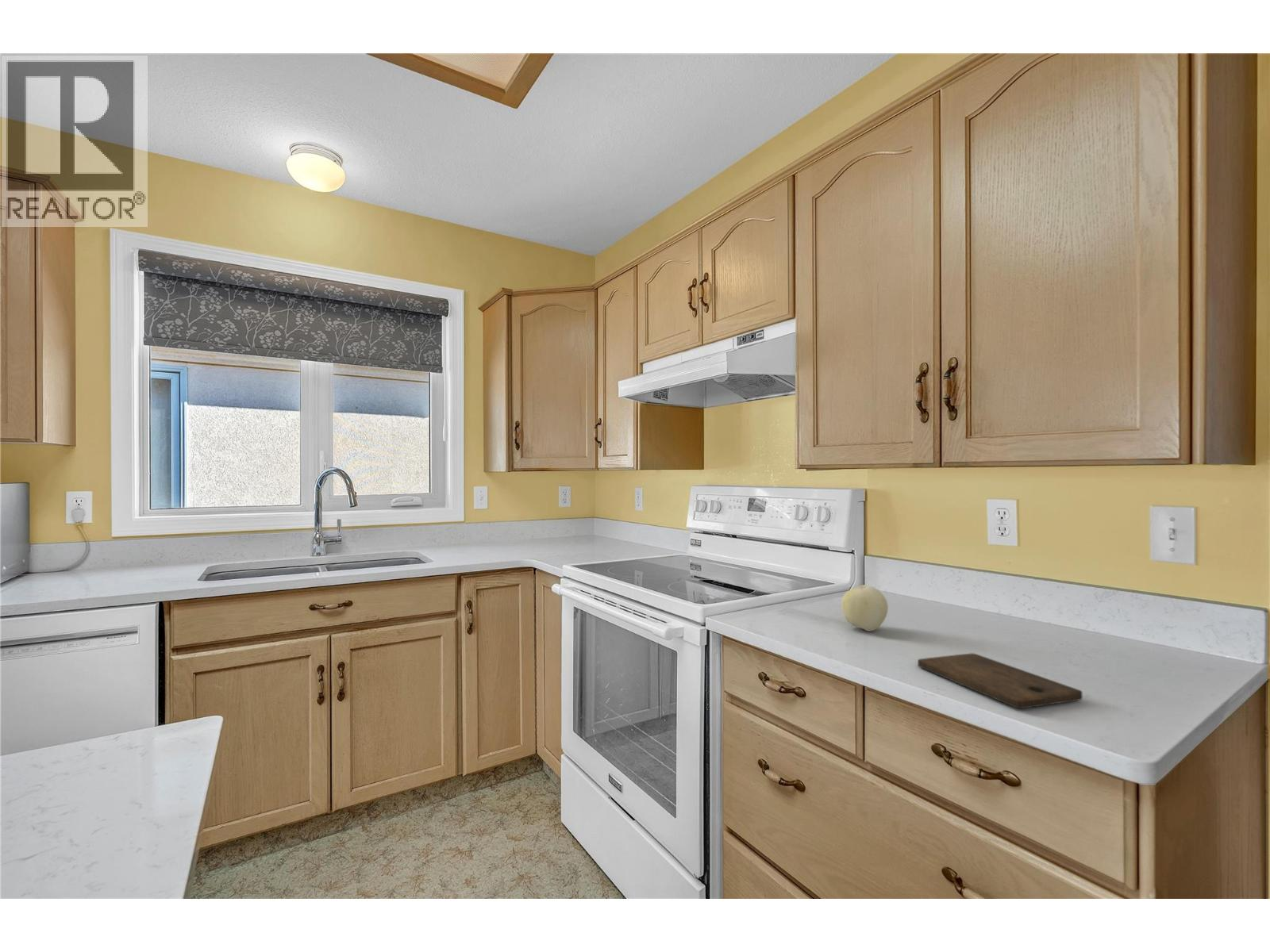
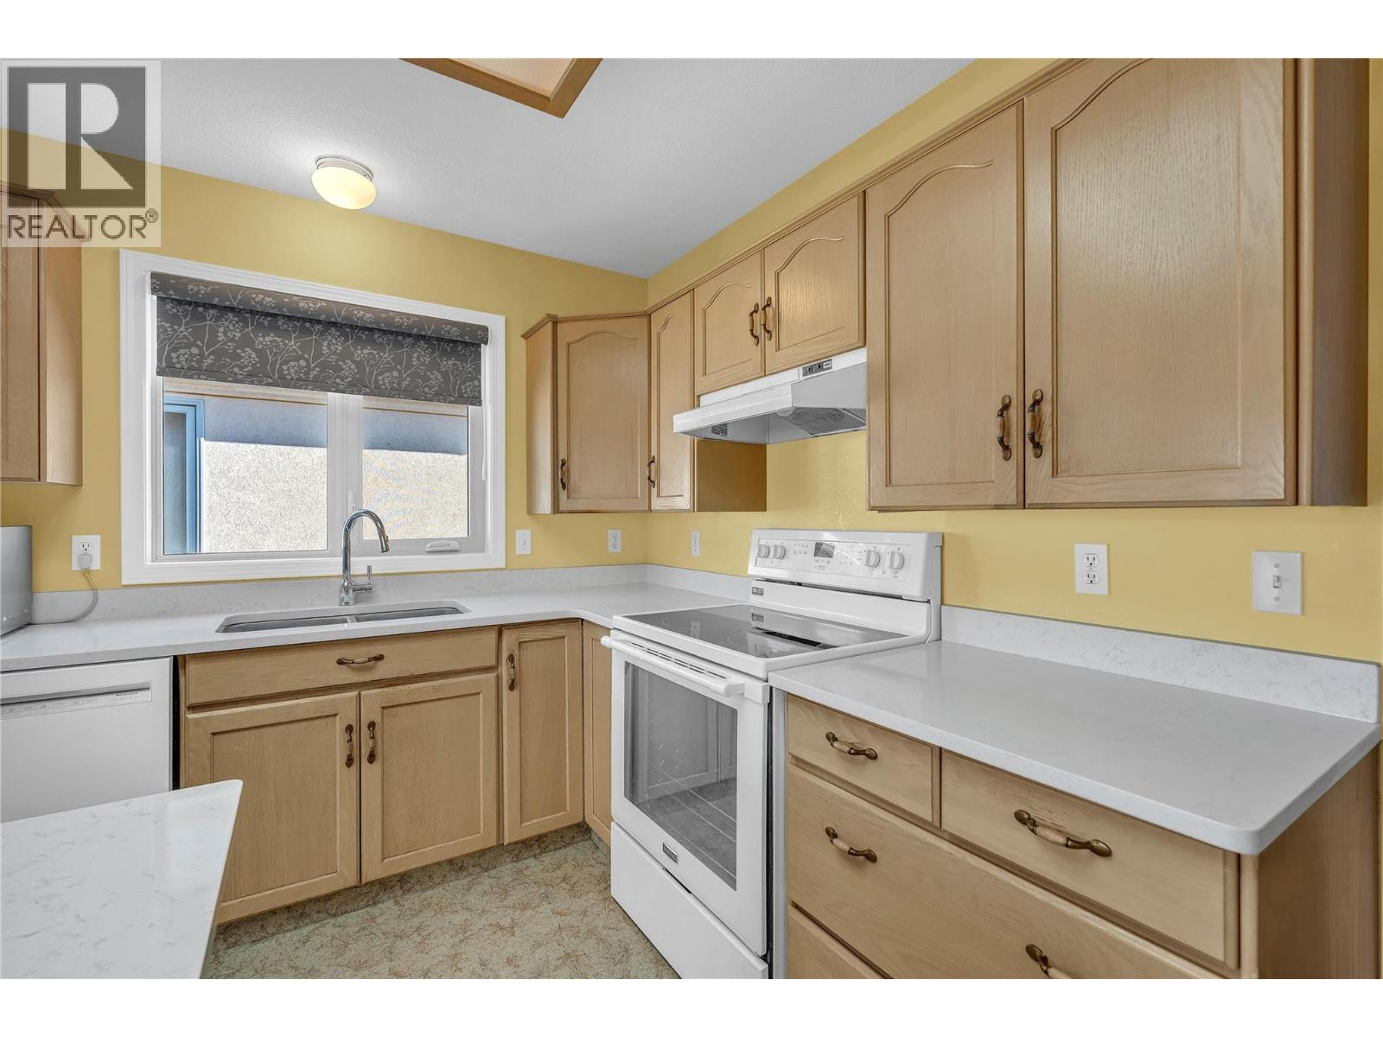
- cutting board [917,652,1083,709]
- fruit [841,584,889,632]
